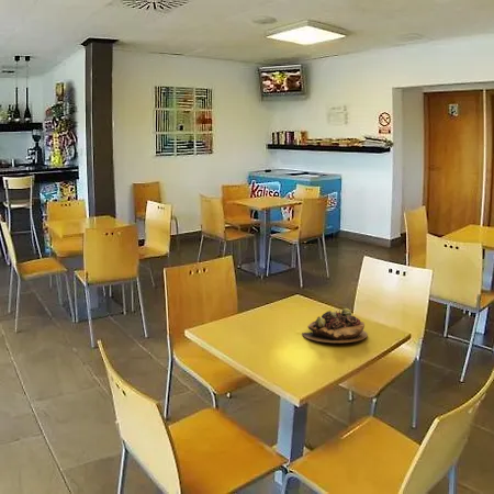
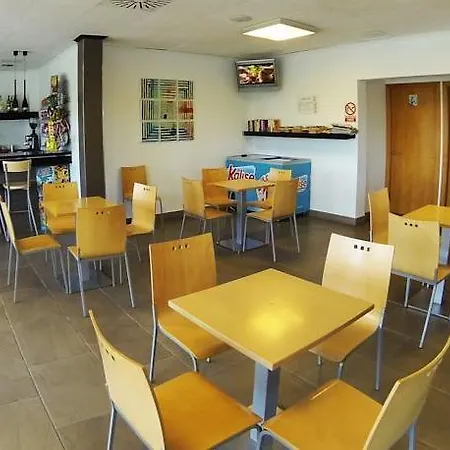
- succulent plant [301,307,369,344]
